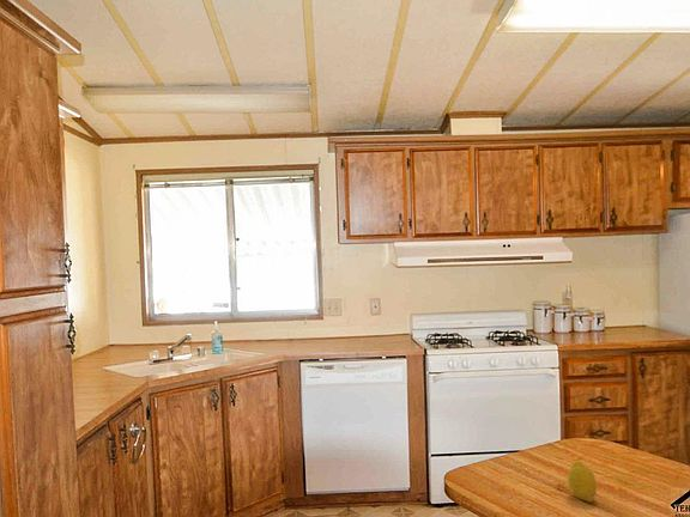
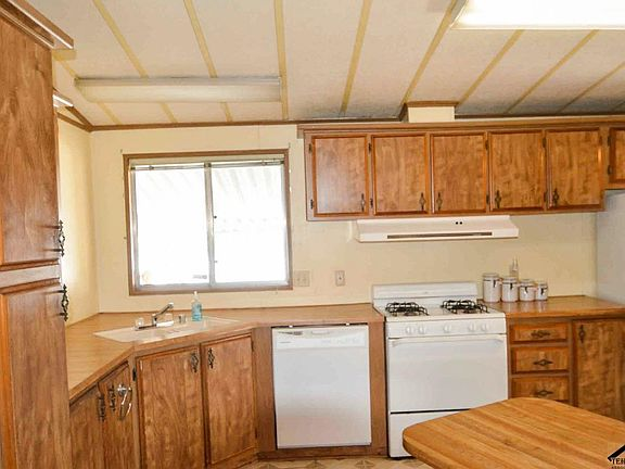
- fruit [567,461,598,503]
